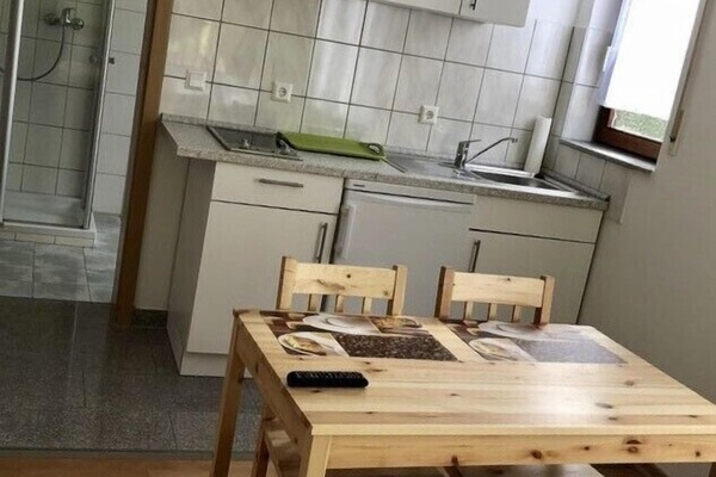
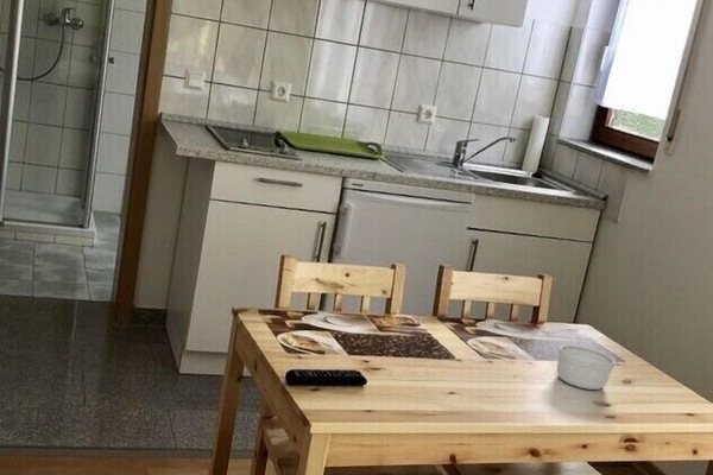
+ ramekin [556,343,616,391]
